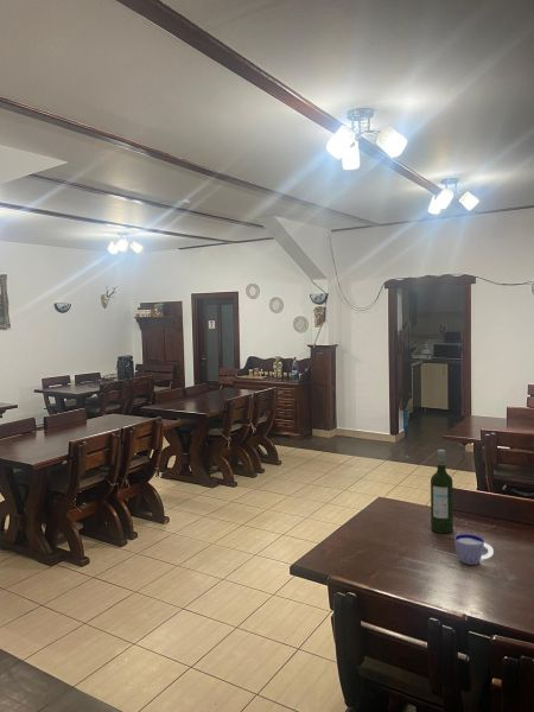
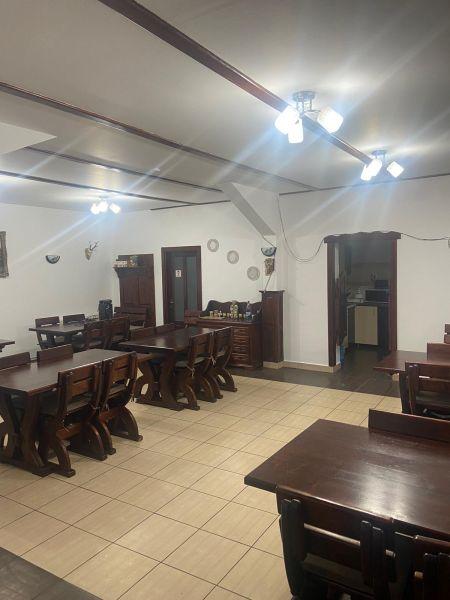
- wine bottle [430,449,454,534]
- cup [453,533,495,566]
